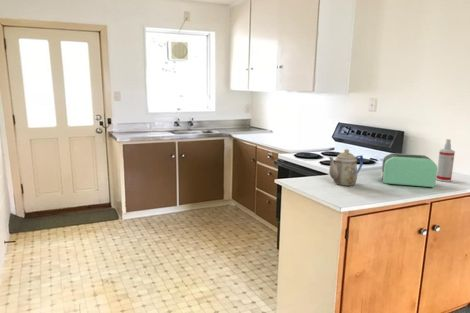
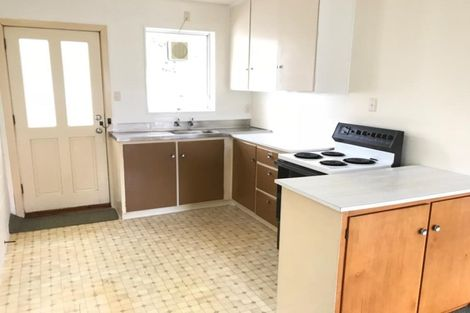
- toaster [379,152,438,189]
- teapot [328,148,364,187]
- spray bottle [436,138,456,183]
